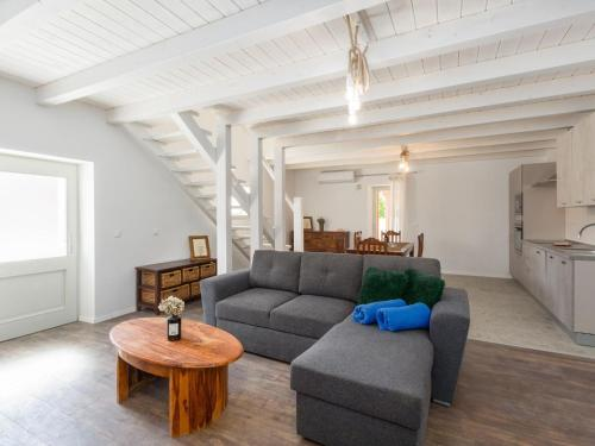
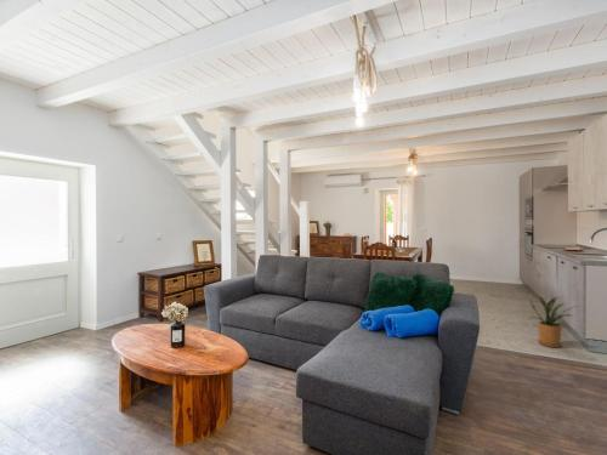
+ house plant [529,292,579,348]
